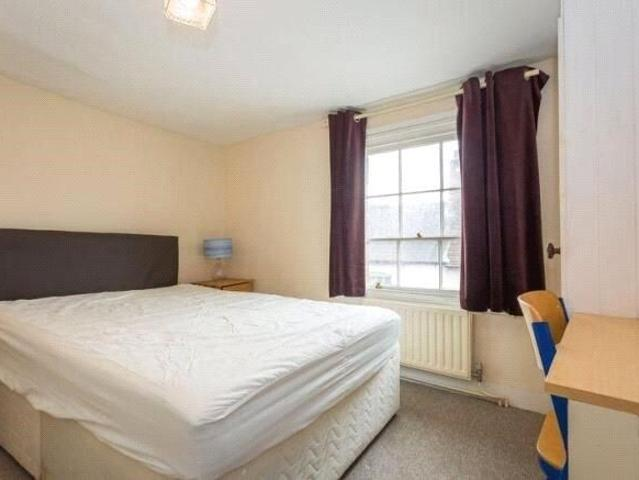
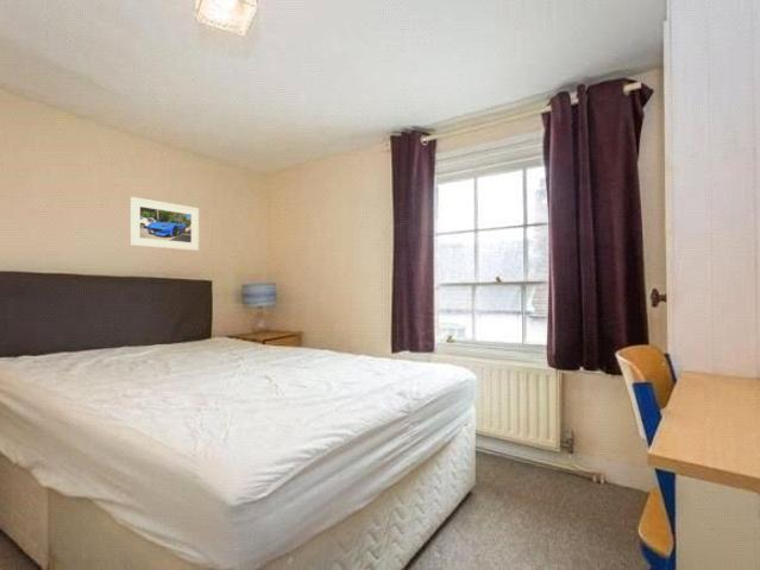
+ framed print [128,196,200,252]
